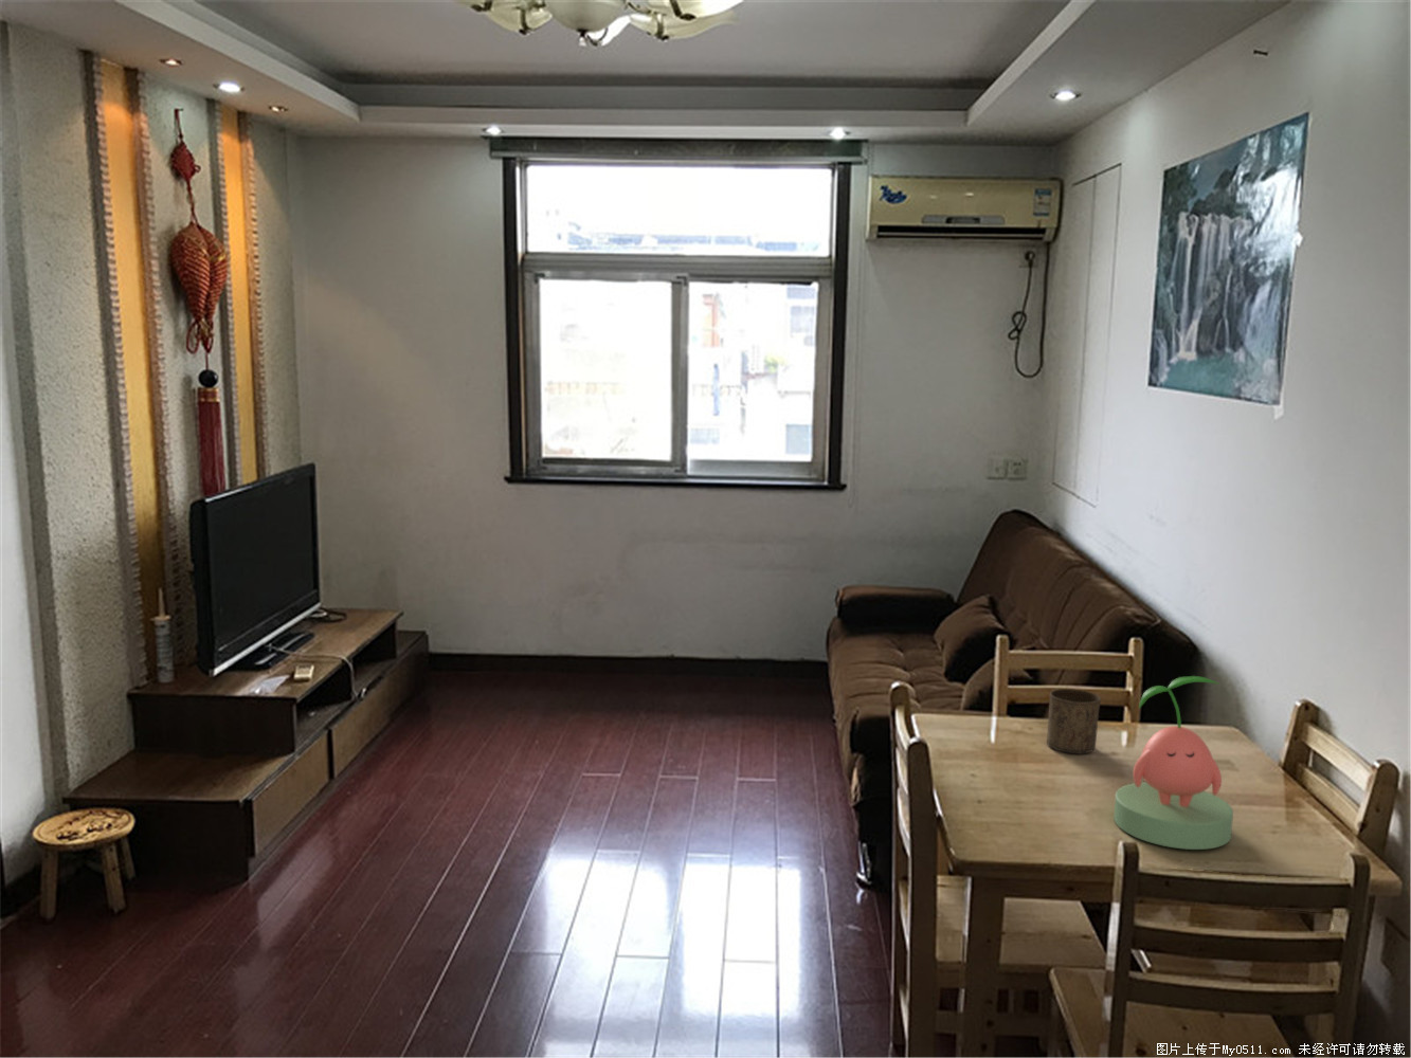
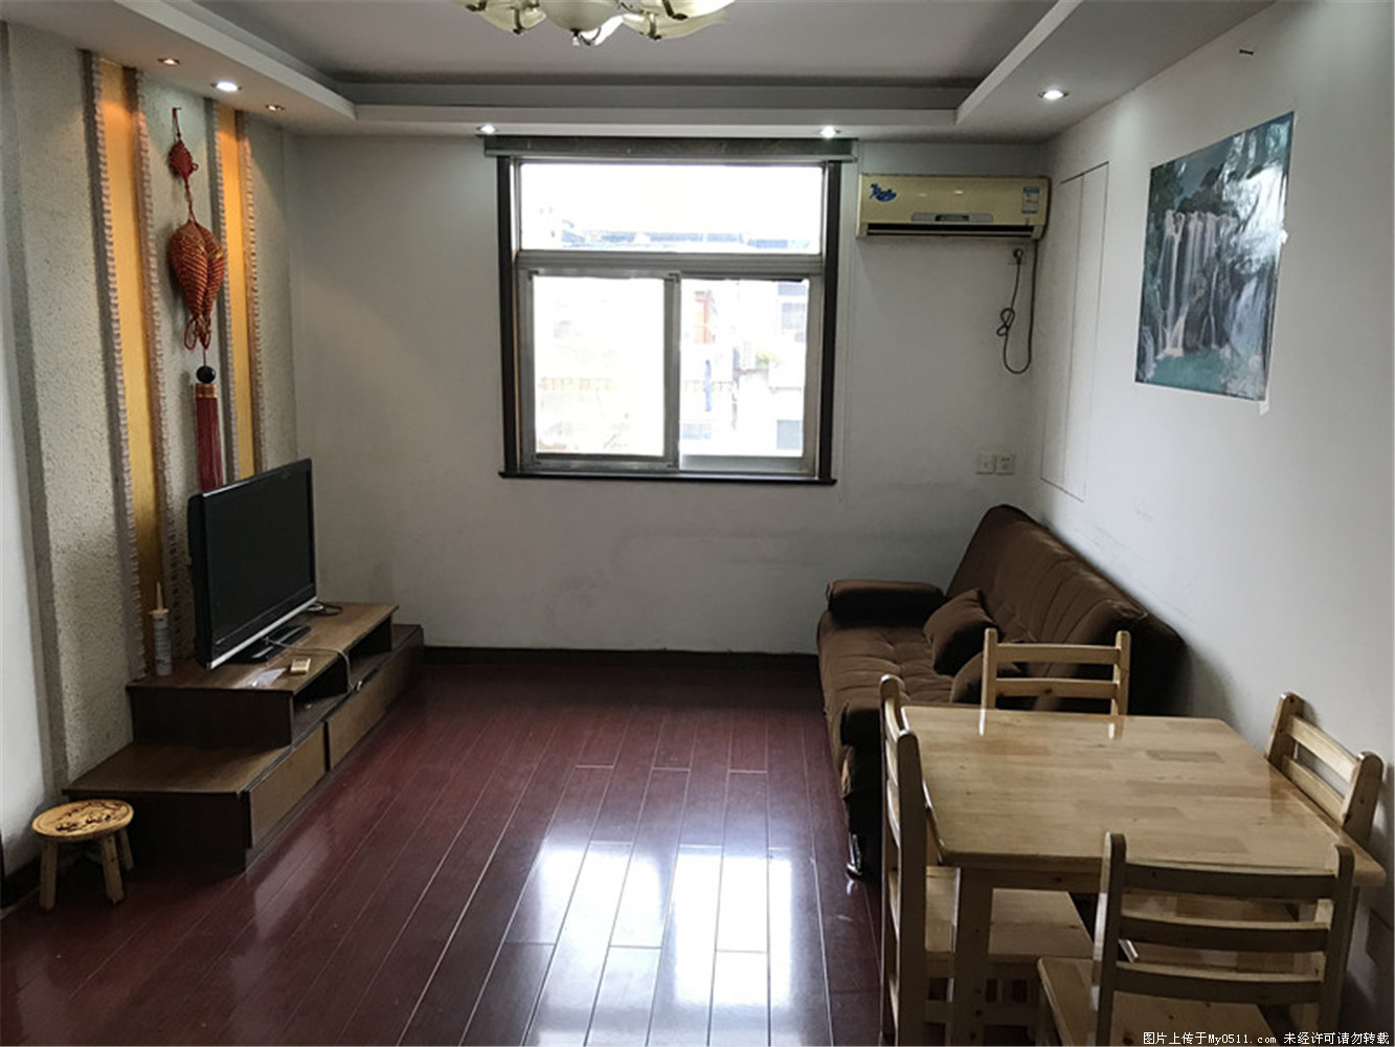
- plant [1113,675,1234,850]
- cup [1046,688,1102,755]
